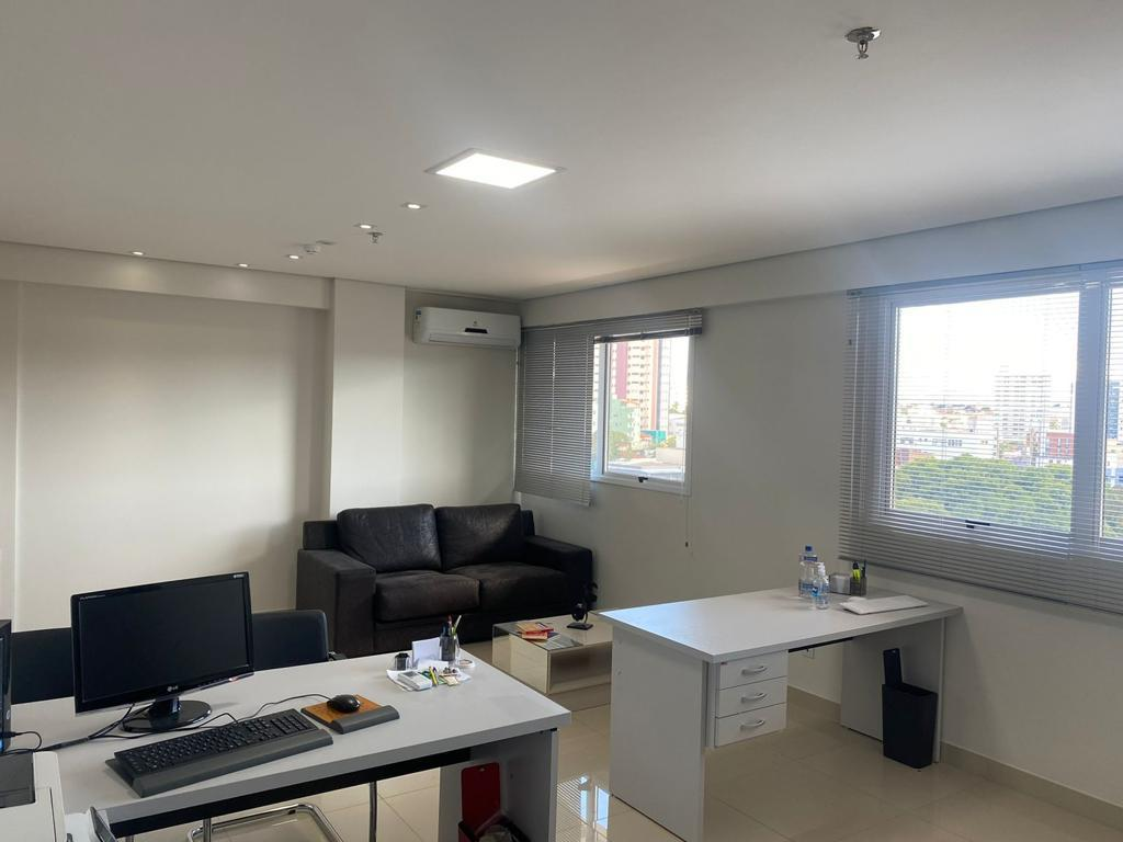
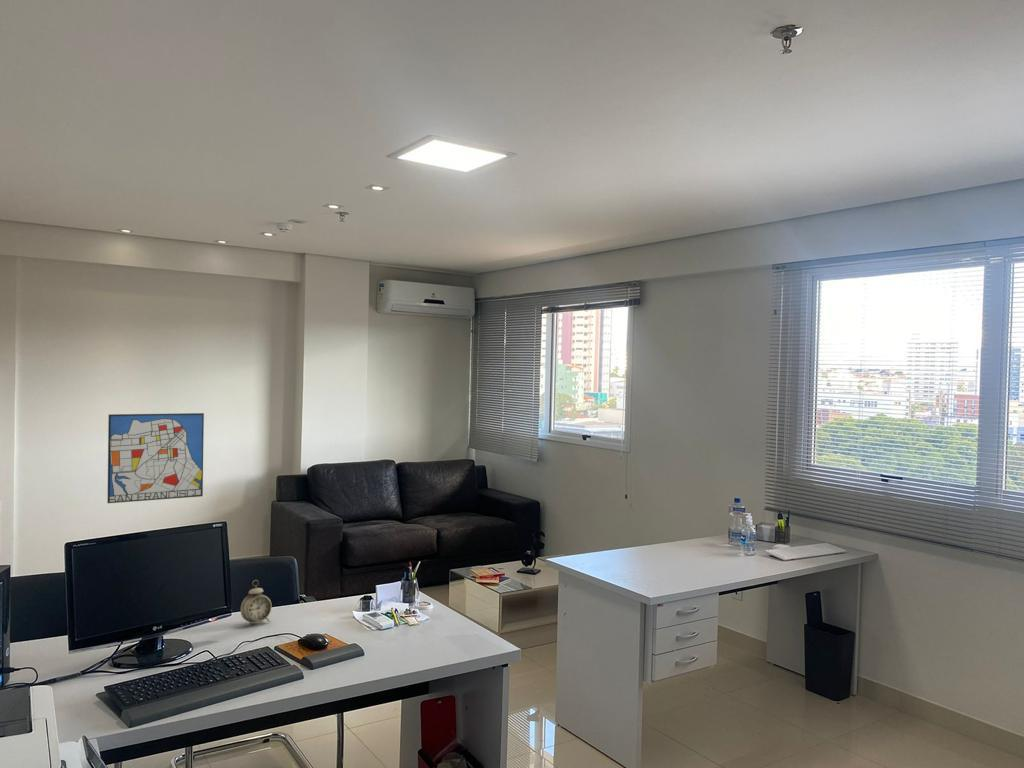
+ wall art [106,412,205,504]
+ alarm clock [239,579,273,628]
